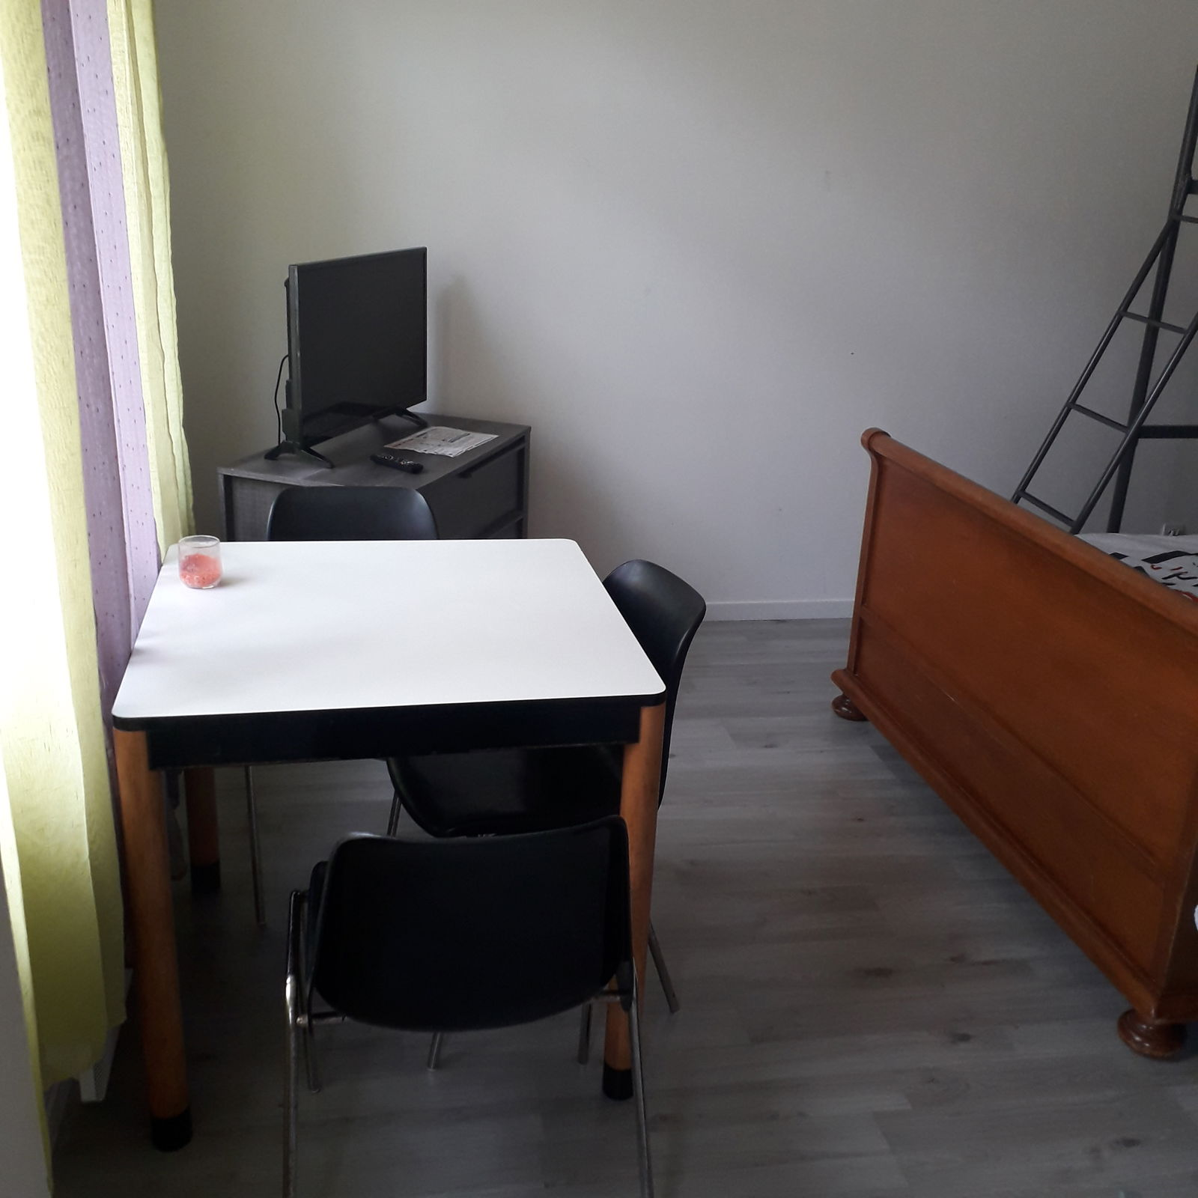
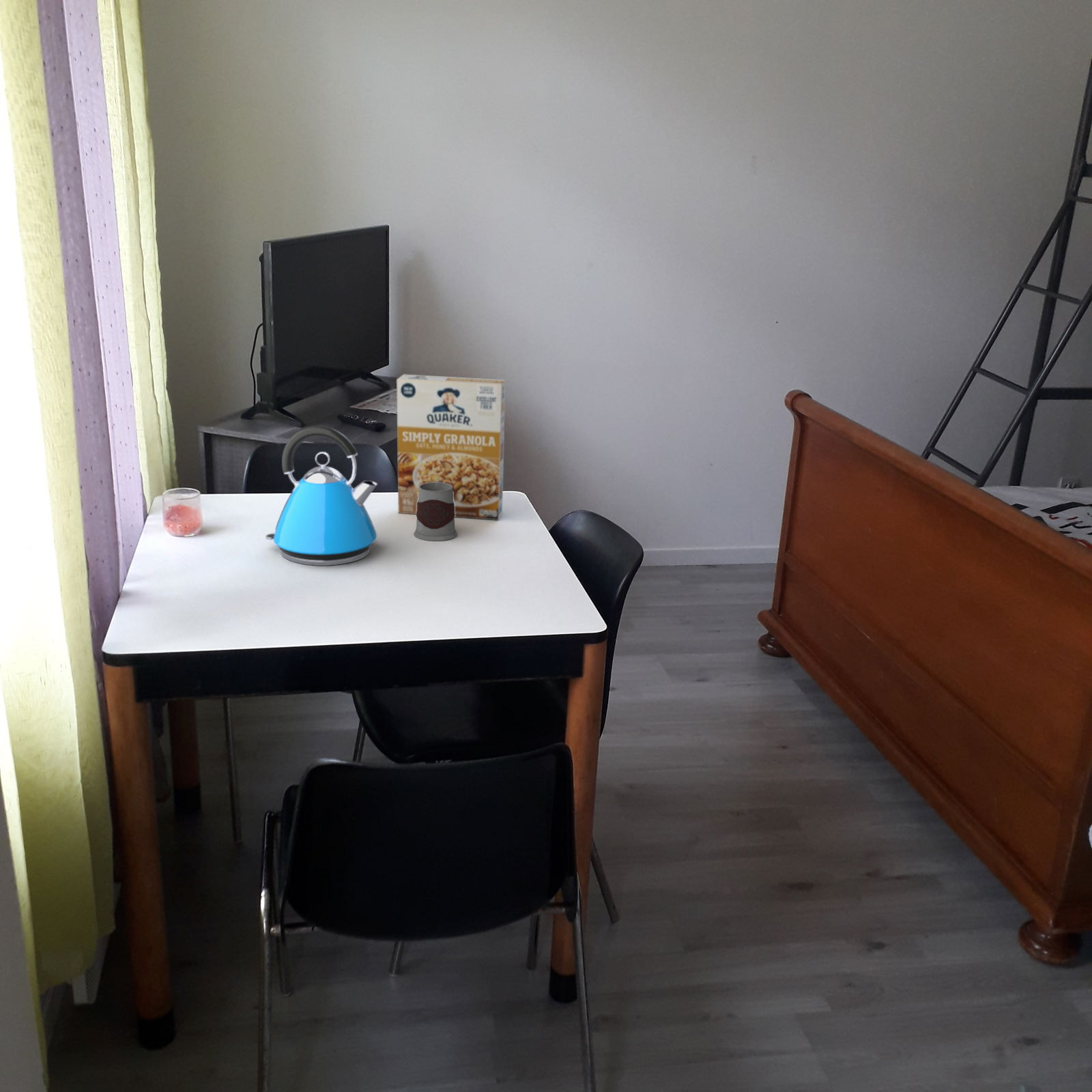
+ kettle [265,425,378,566]
+ cereal box [396,373,506,521]
+ mug [414,480,458,542]
